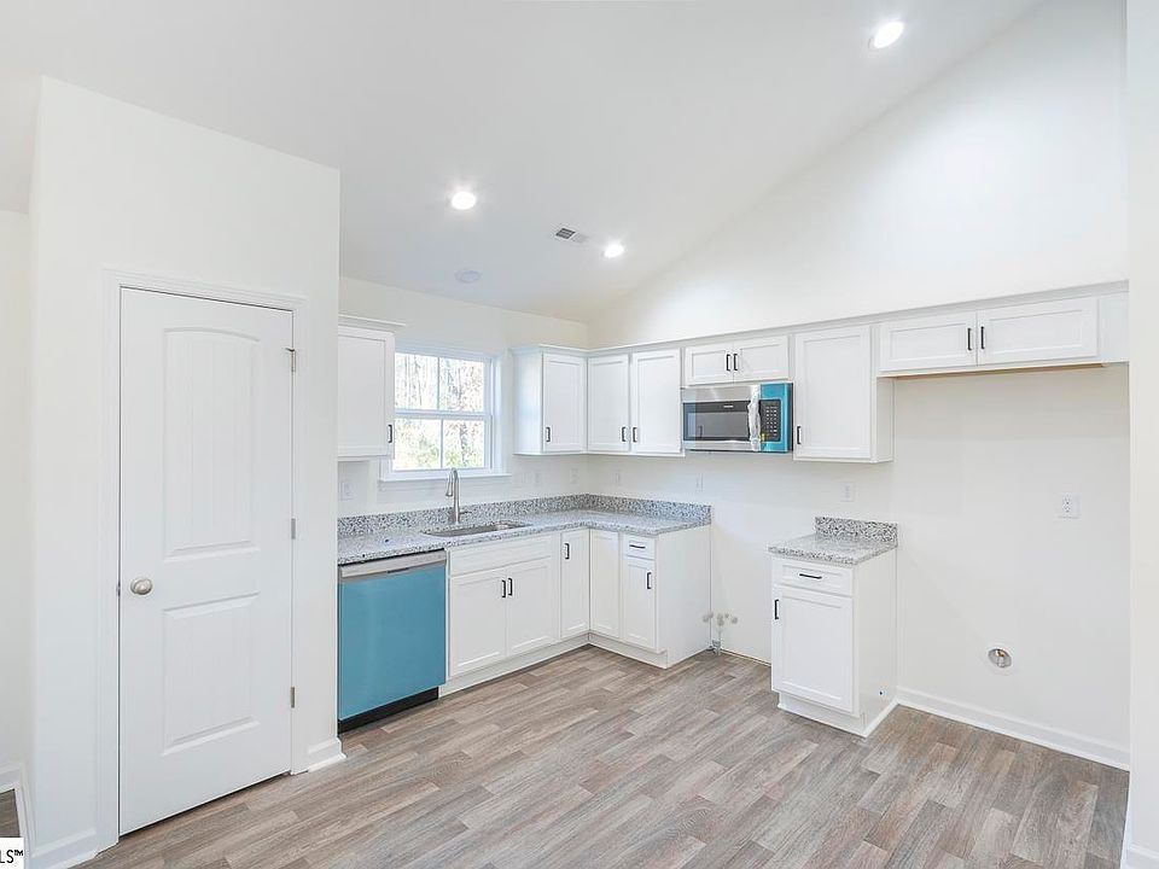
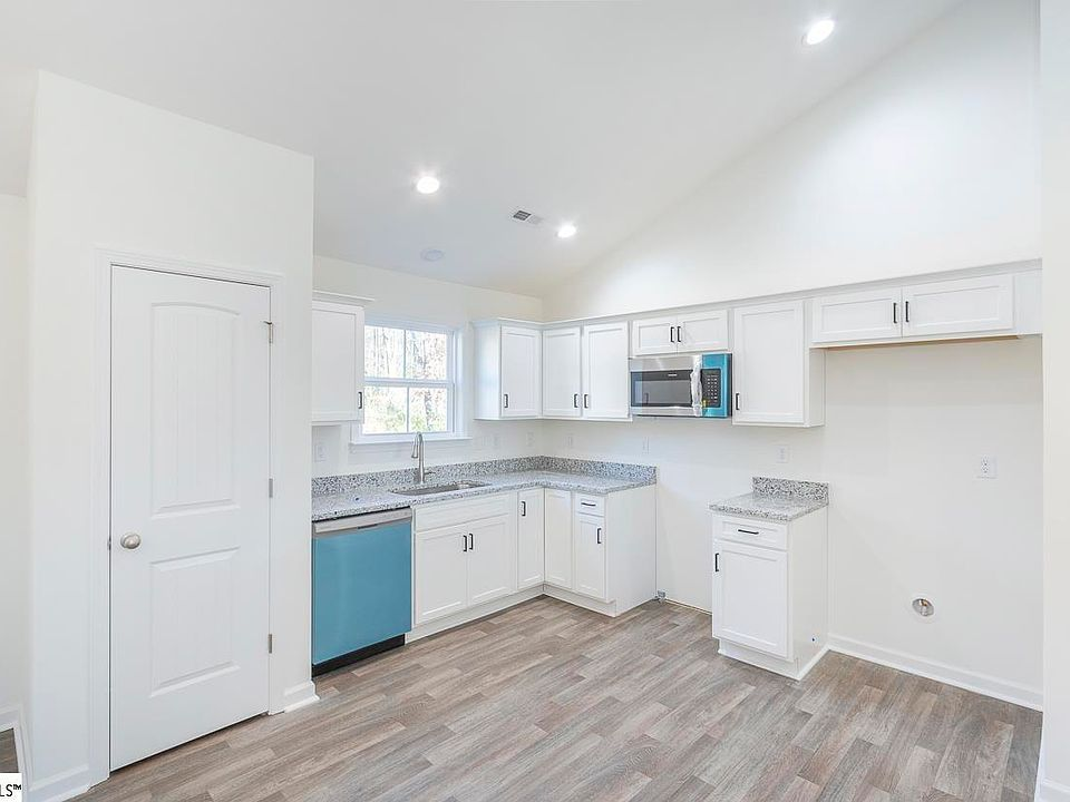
- bouquet [701,610,739,657]
